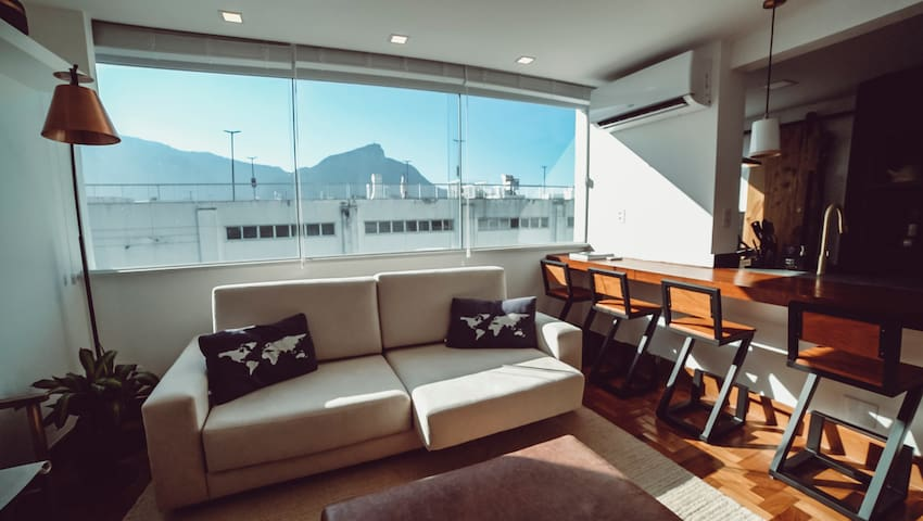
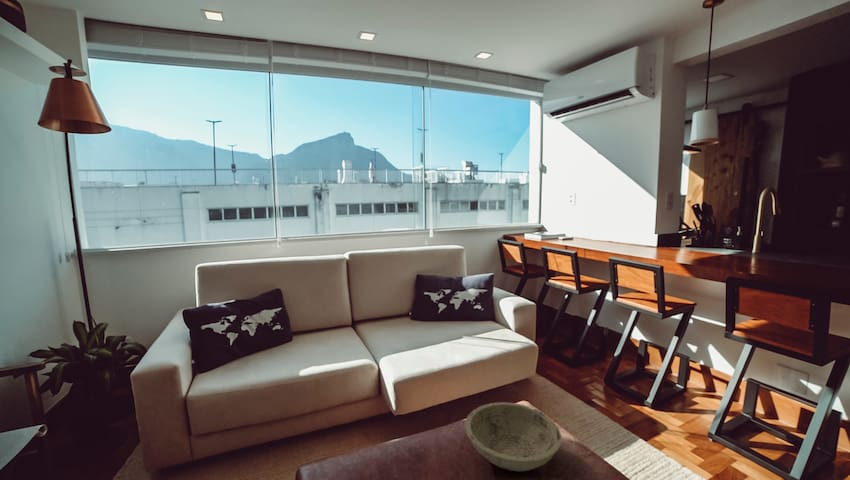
+ bowl [464,401,563,472]
